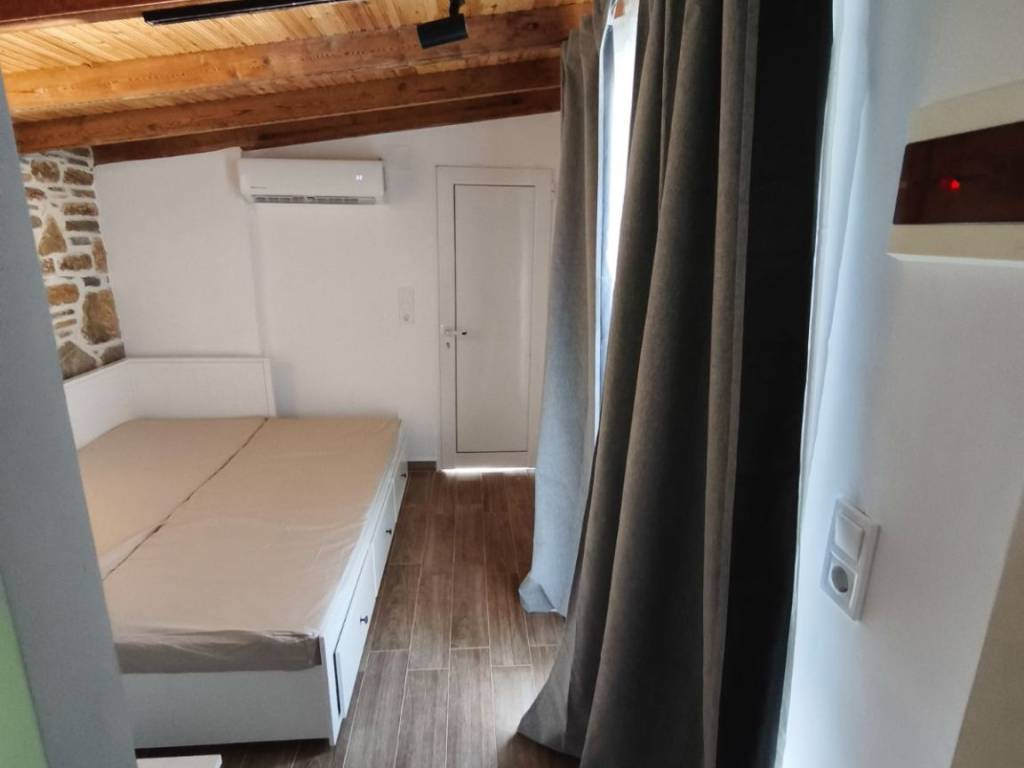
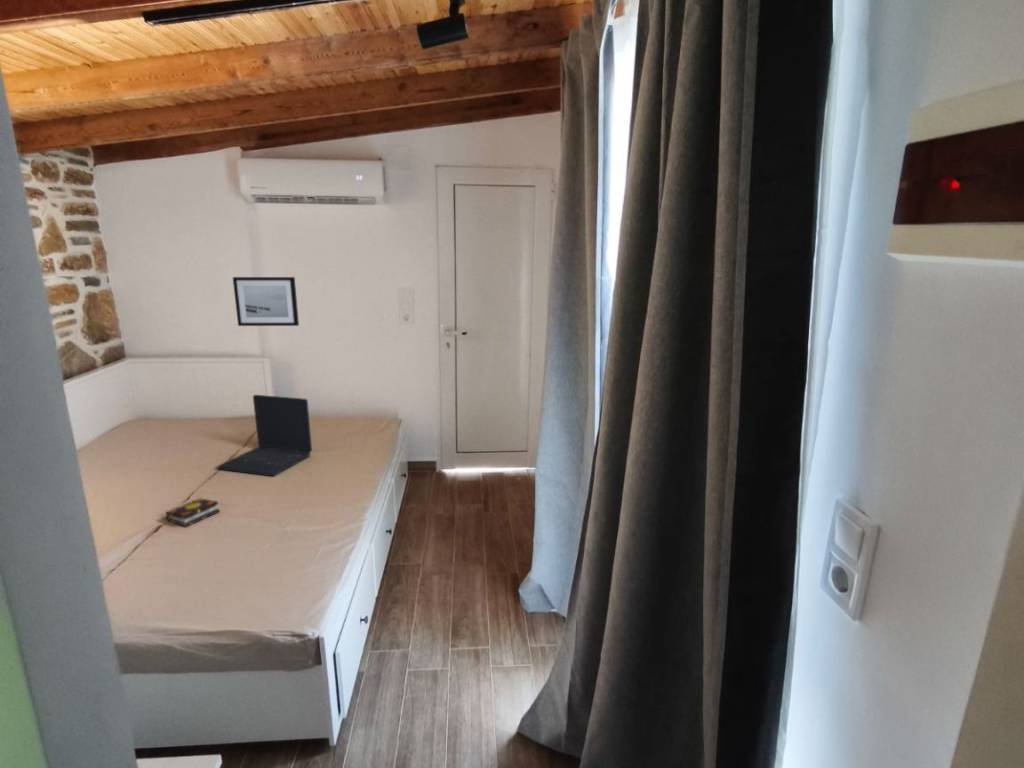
+ wall art [232,276,300,327]
+ book [165,497,221,528]
+ laptop [216,394,313,477]
